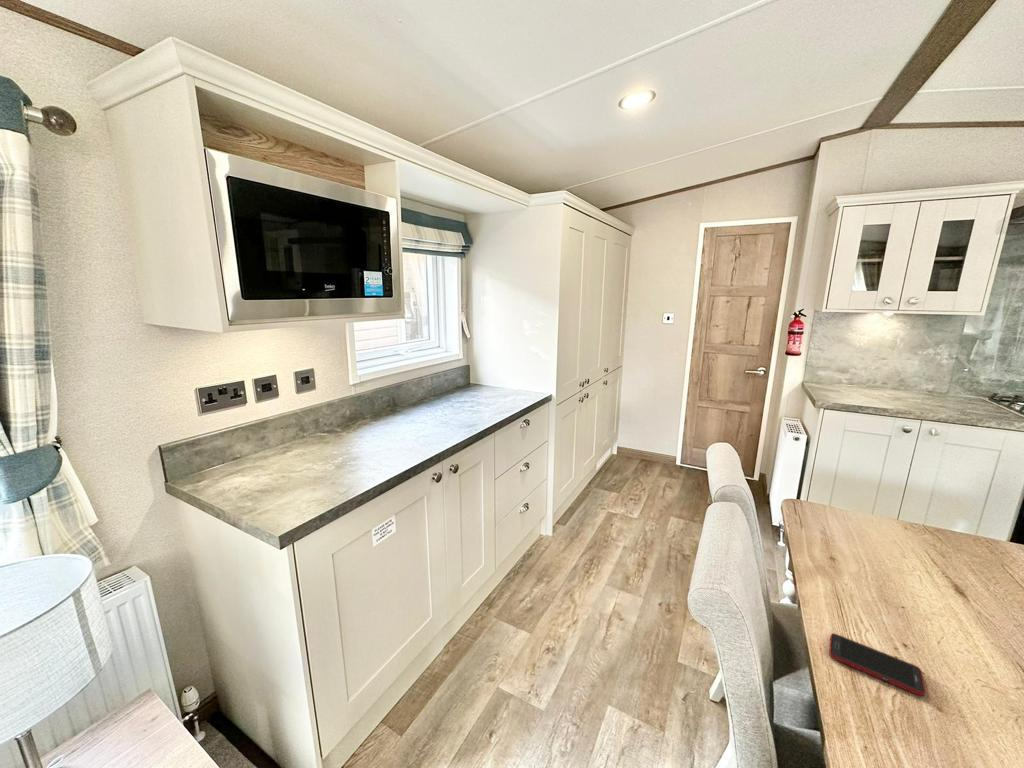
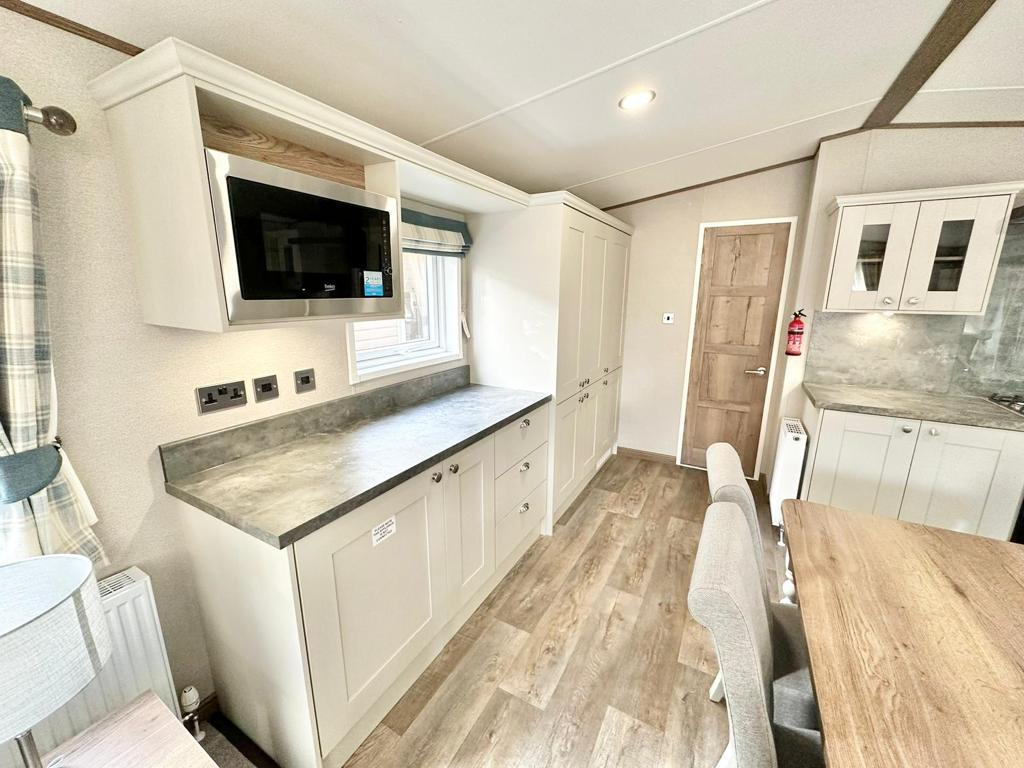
- cell phone [828,632,926,697]
